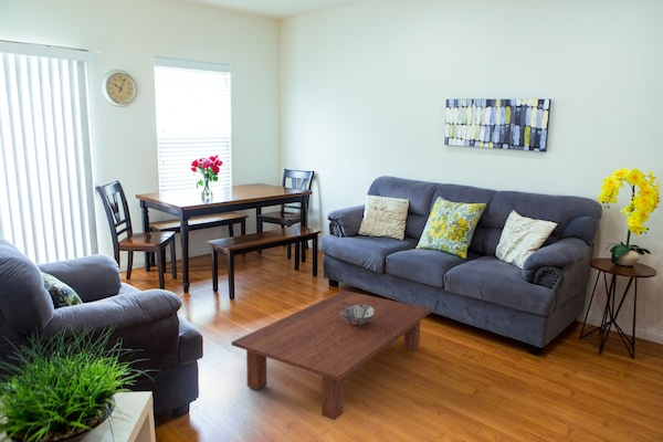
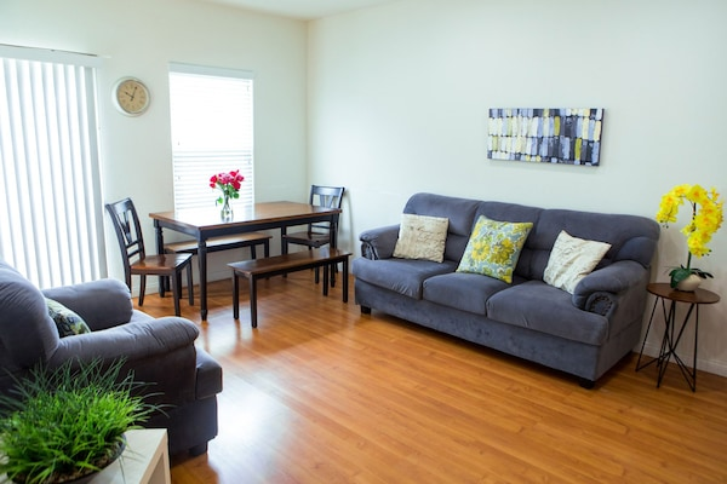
- coffee table [231,290,433,421]
- decorative bowl [340,305,375,325]
